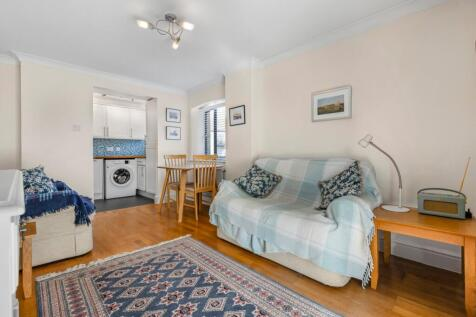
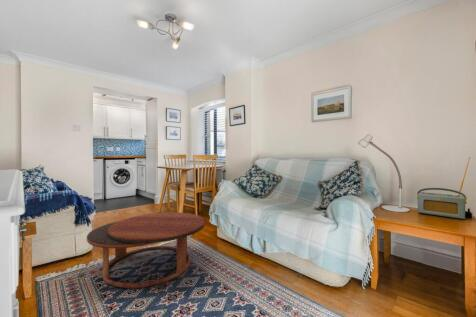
+ coffee table [86,211,206,289]
